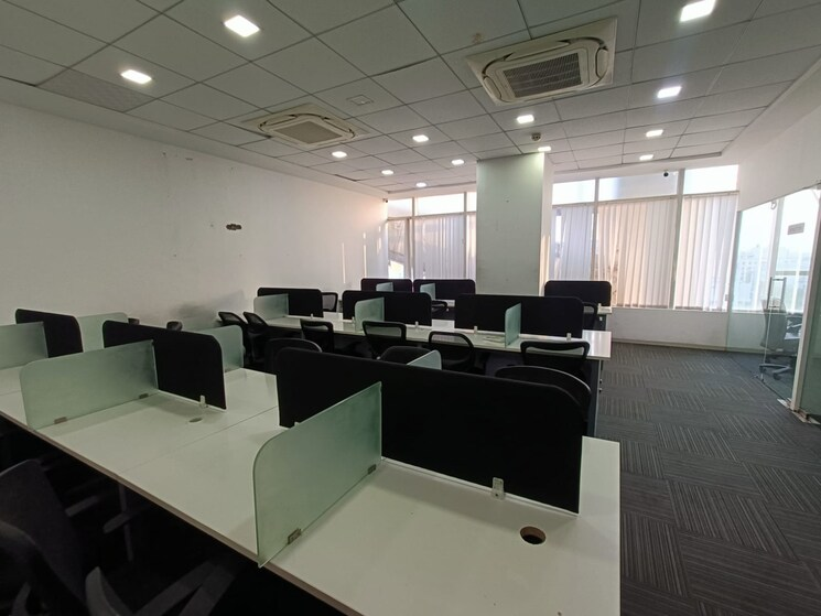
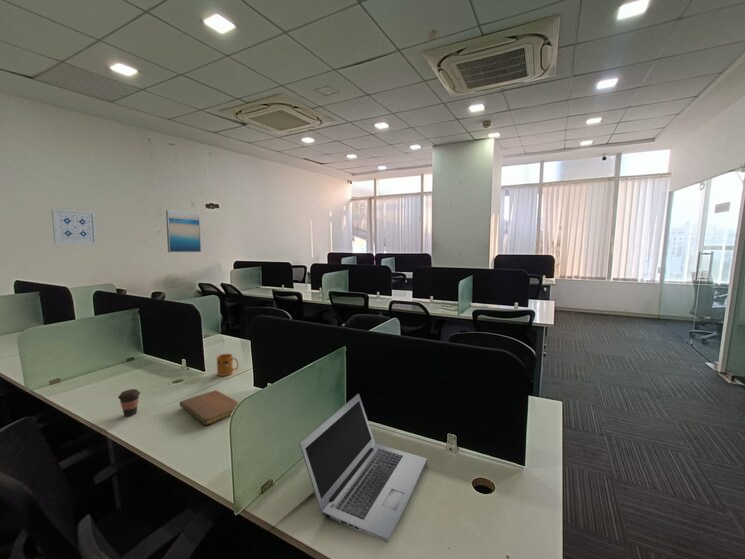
+ wall art [165,209,202,253]
+ mug [216,353,240,377]
+ laptop [298,393,428,544]
+ coffee cup [117,388,141,417]
+ notebook [179,389,240,426]
+ wall art [51,208,98,245]
